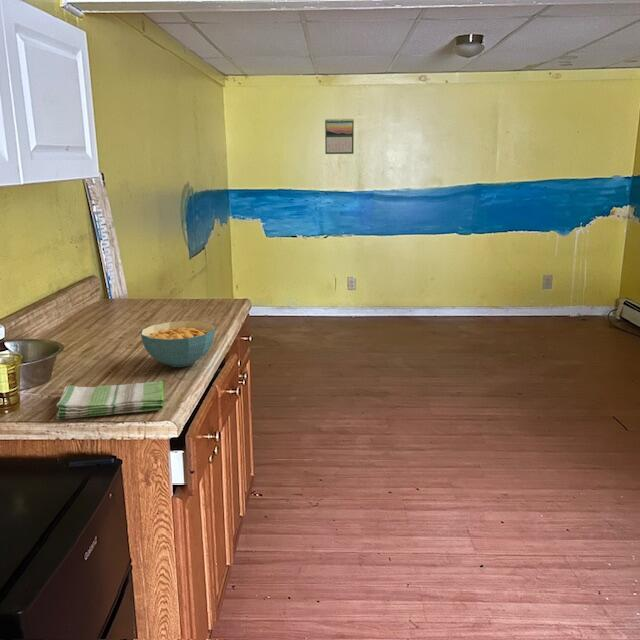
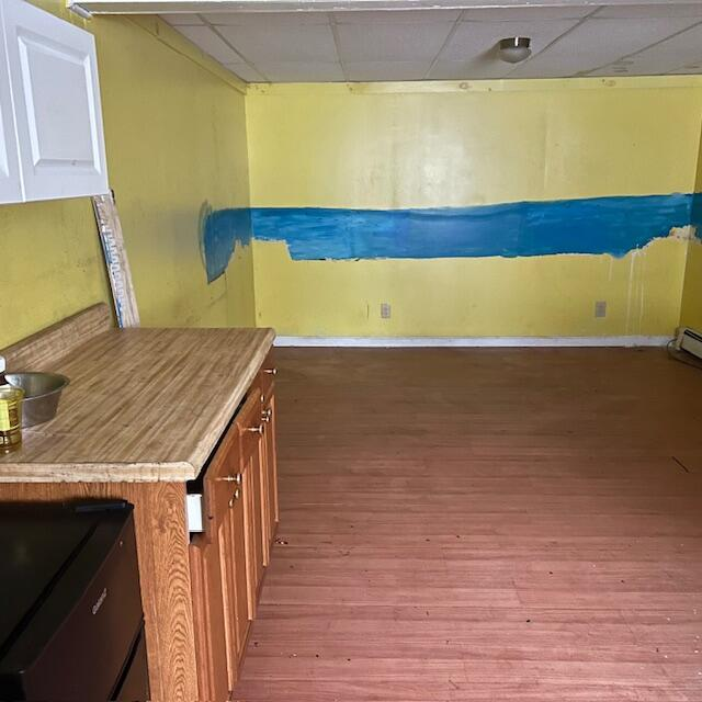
- dish towel [55,380,165,420]
- calendar [324,118,355,155]
- cereal bowl [140,320,216,368]
